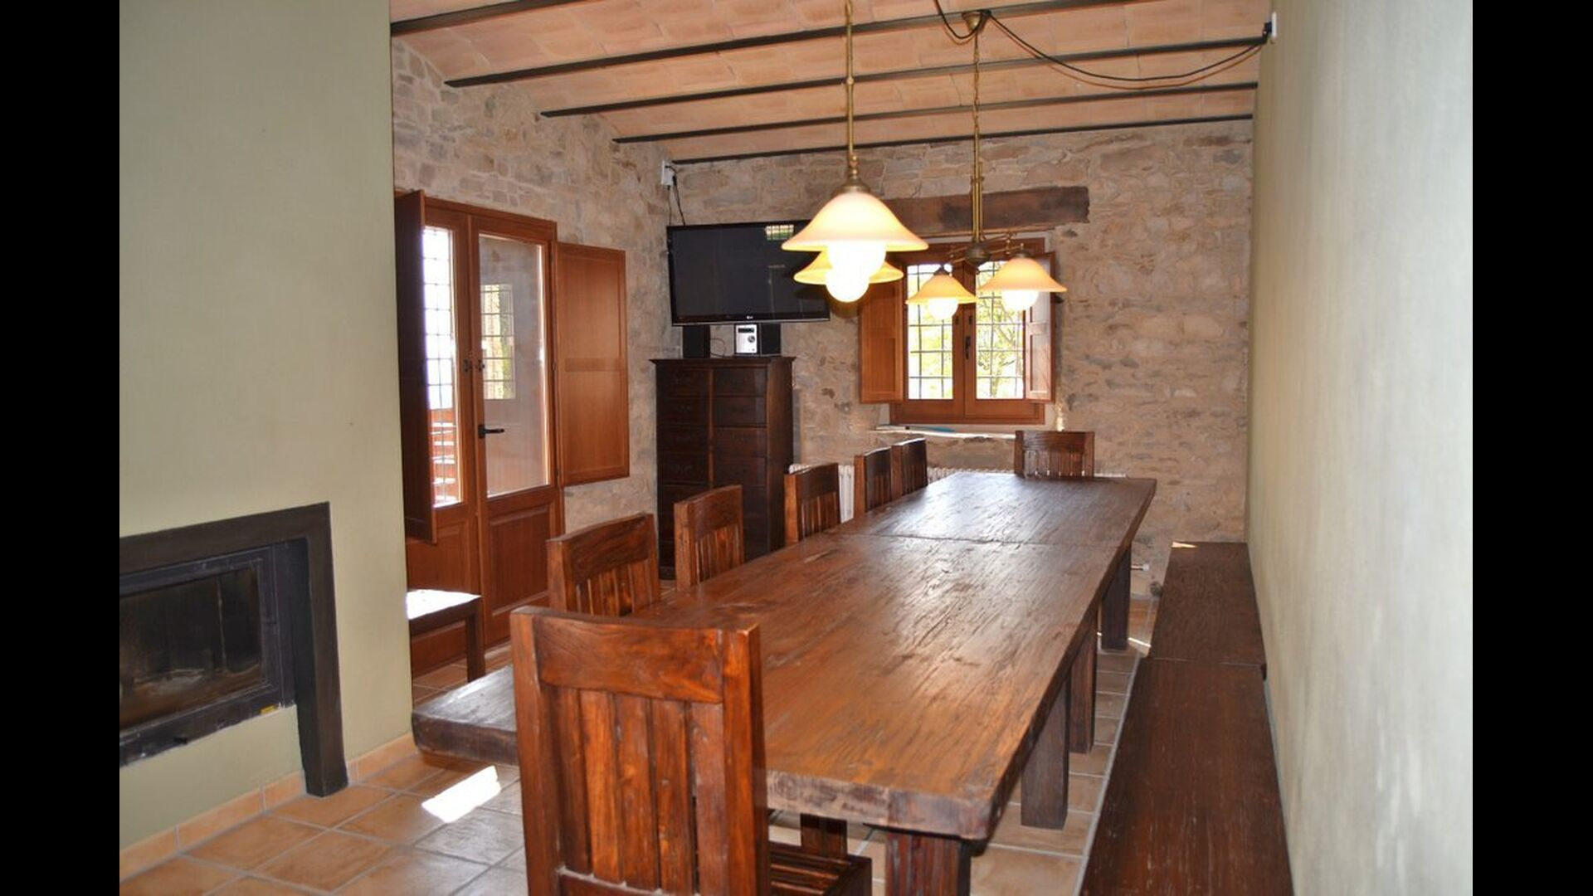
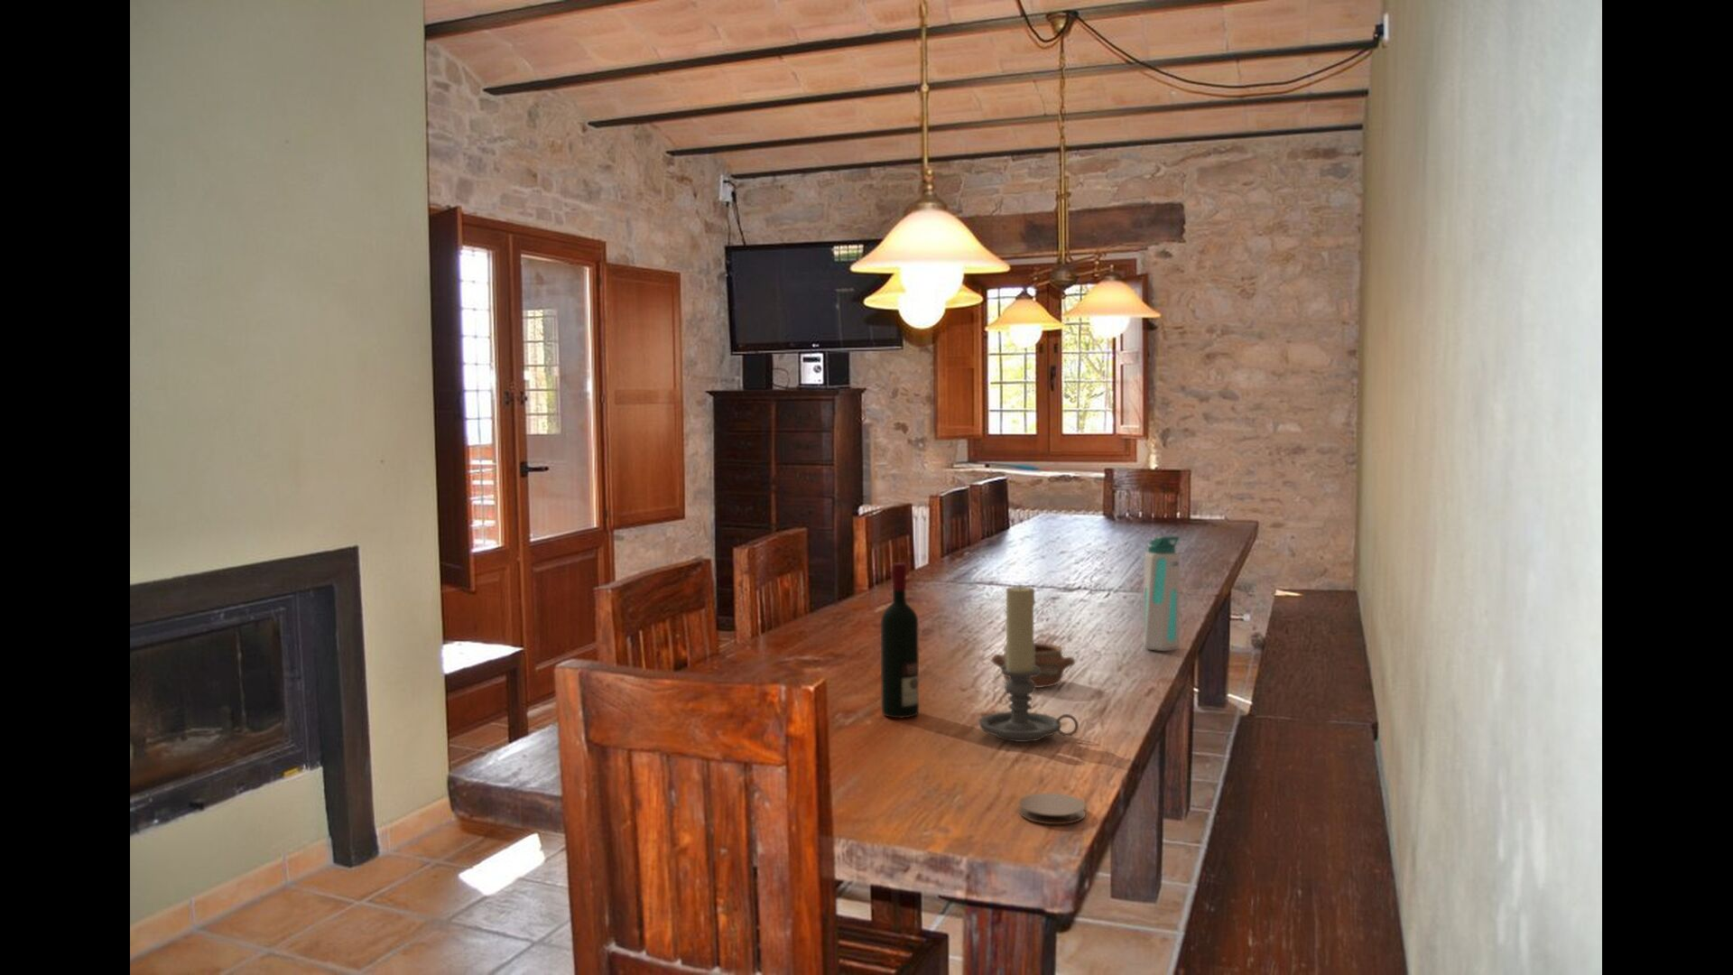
+ coaster [1018,792,1087,825]
+ pottery [991,642,1076,689]
+ water bottle [1143,536,1181,652]
+ candle holder [978,585,1080,743]
+ alcohol [880,562,920,719]
